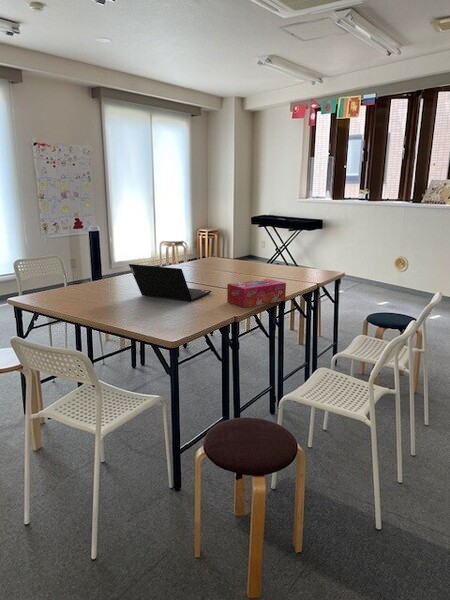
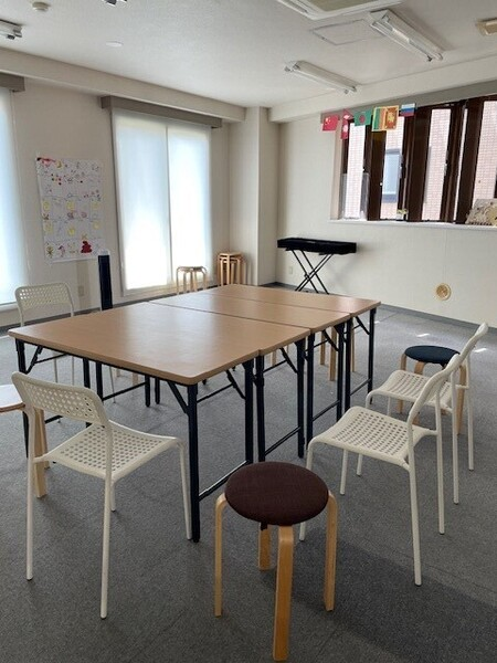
- laptop computer [128,263,213,303]
- tissue box [226,278,287,308]
